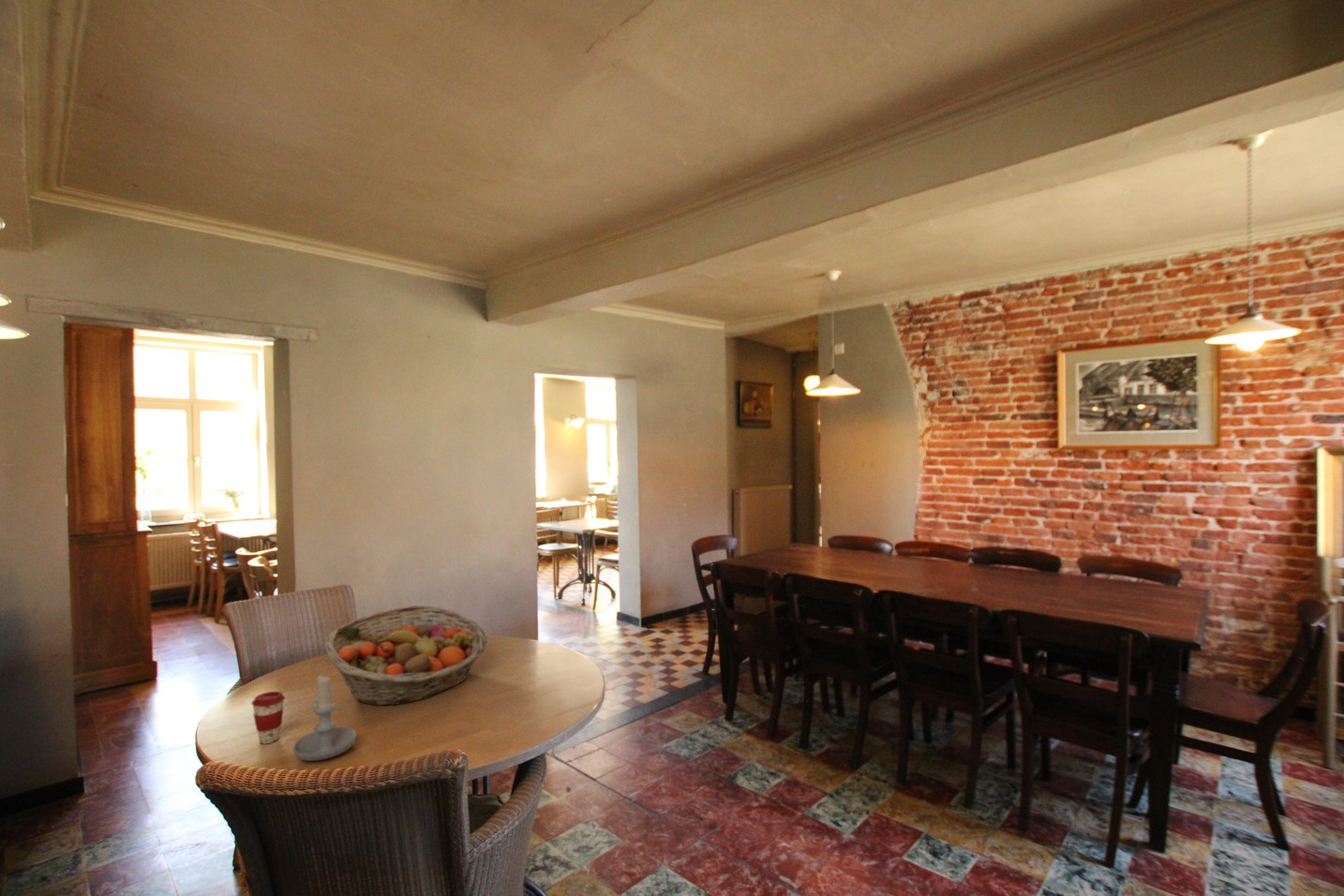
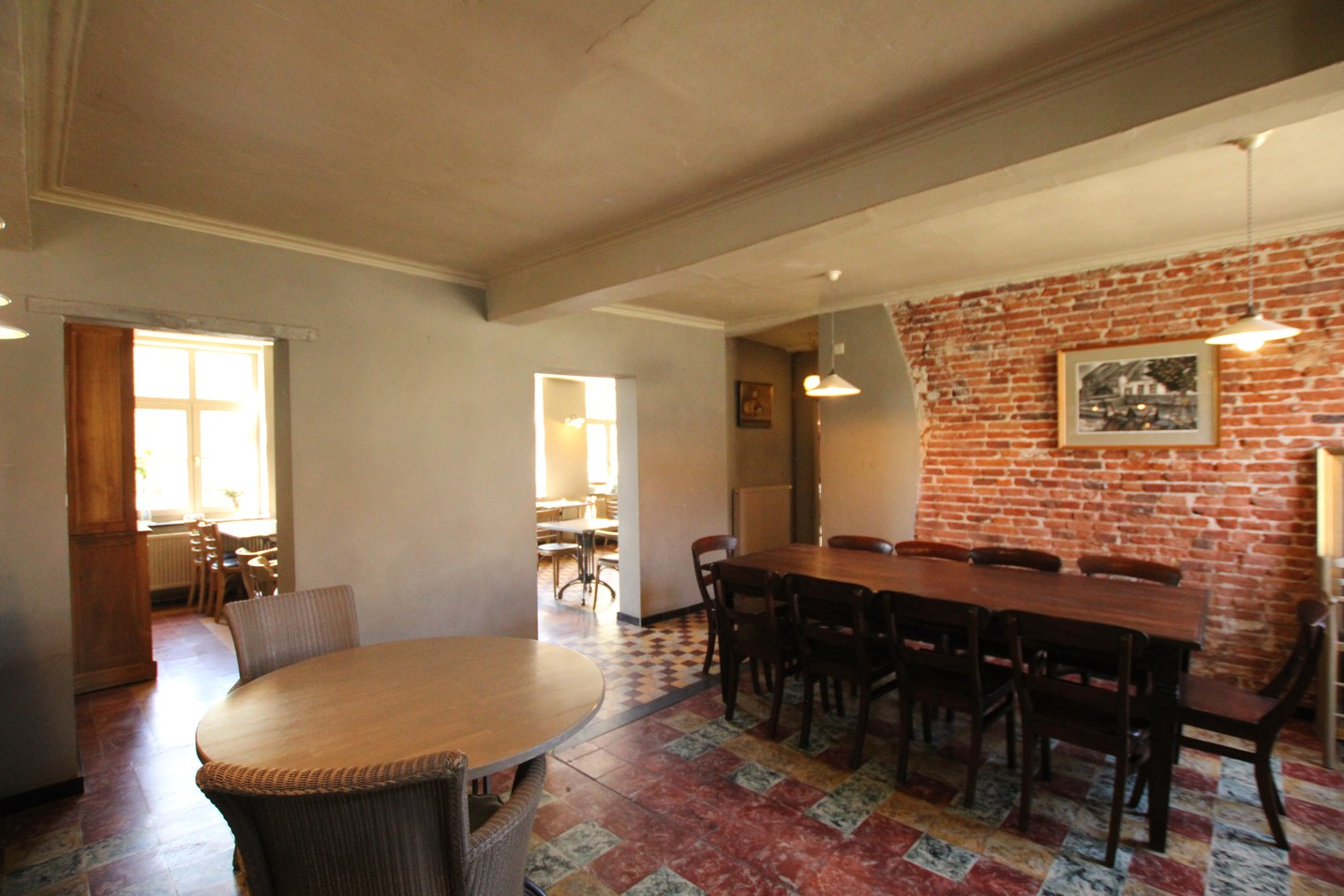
- candle [291,673,358,762]
- fruit basket [324,605,488,707]
- coffee cup [251,691,286,745]
